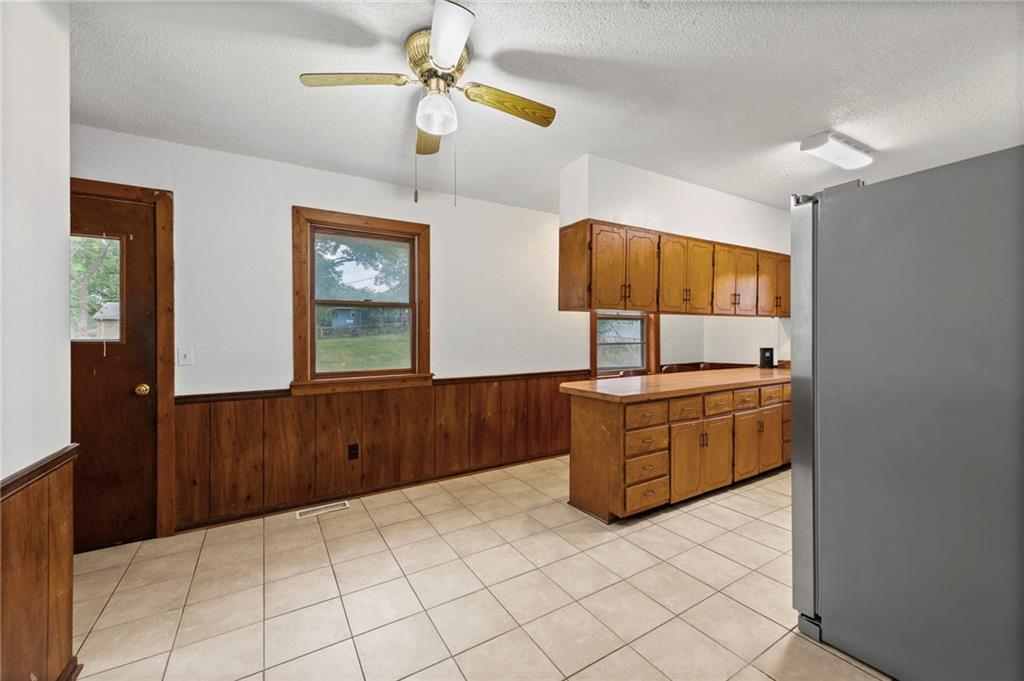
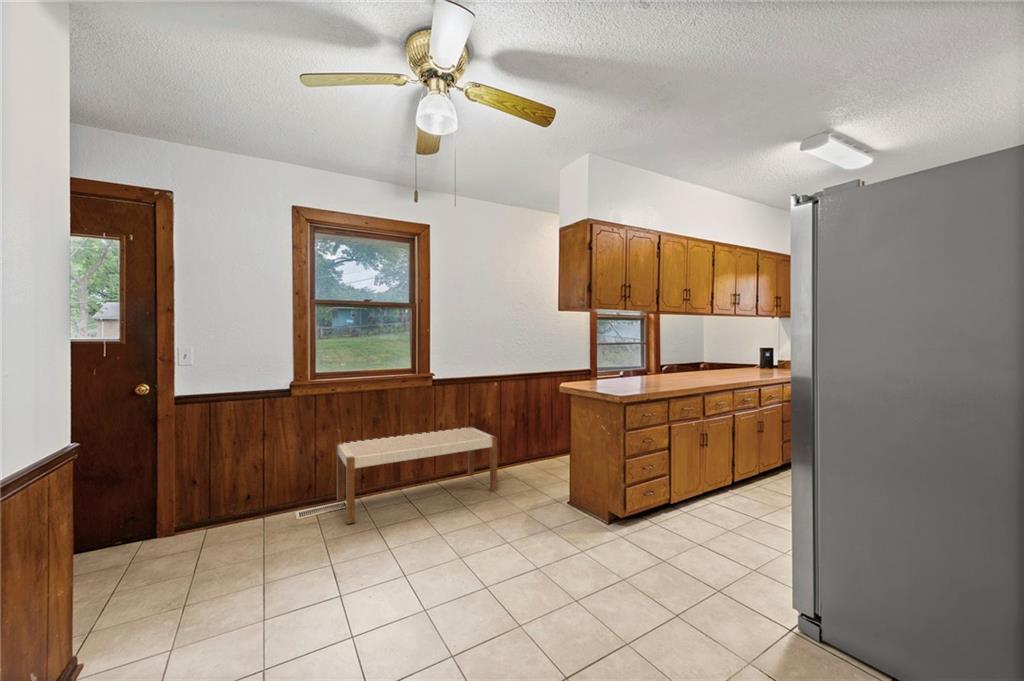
+ bench [336,426,498,525]
